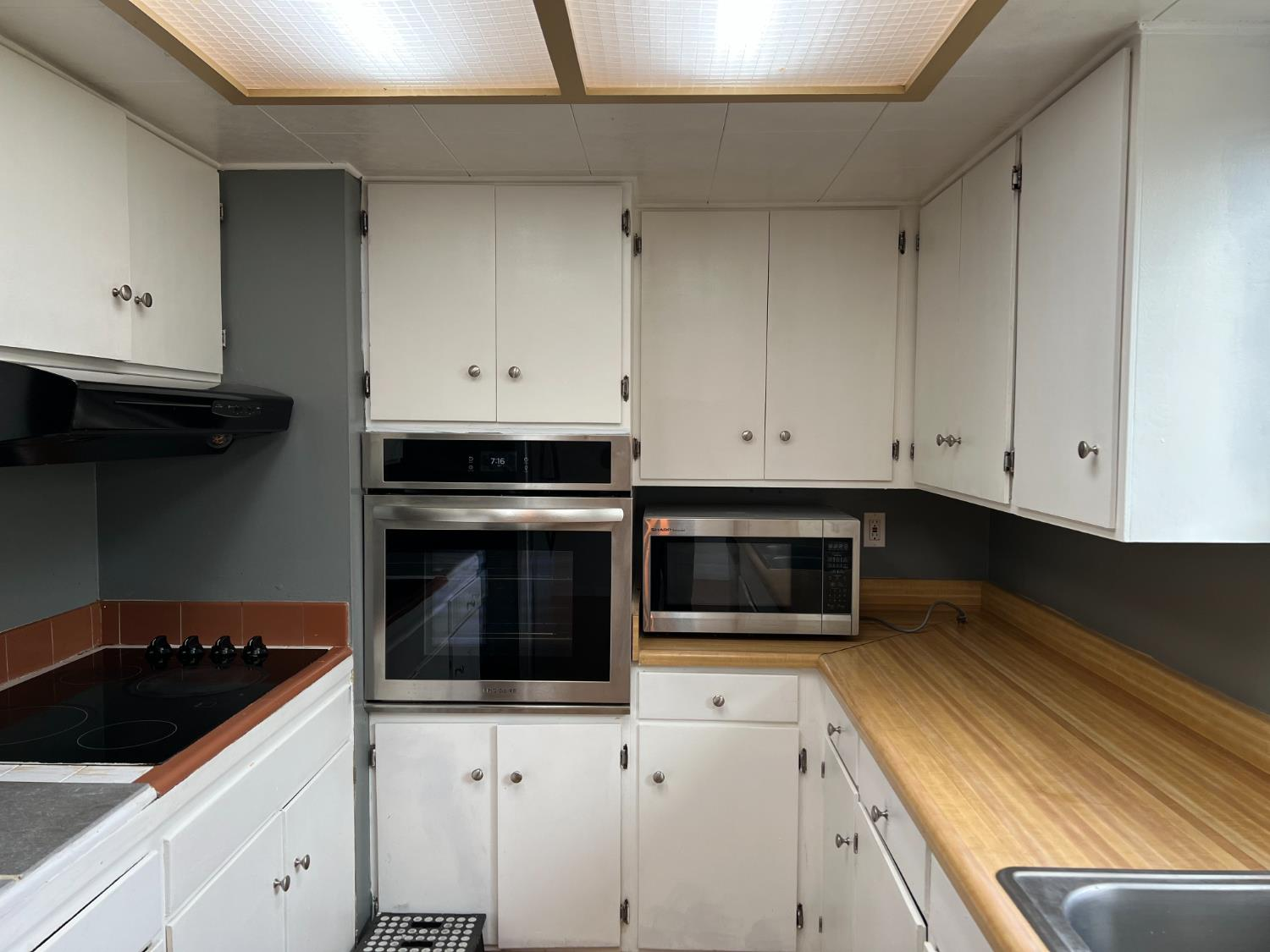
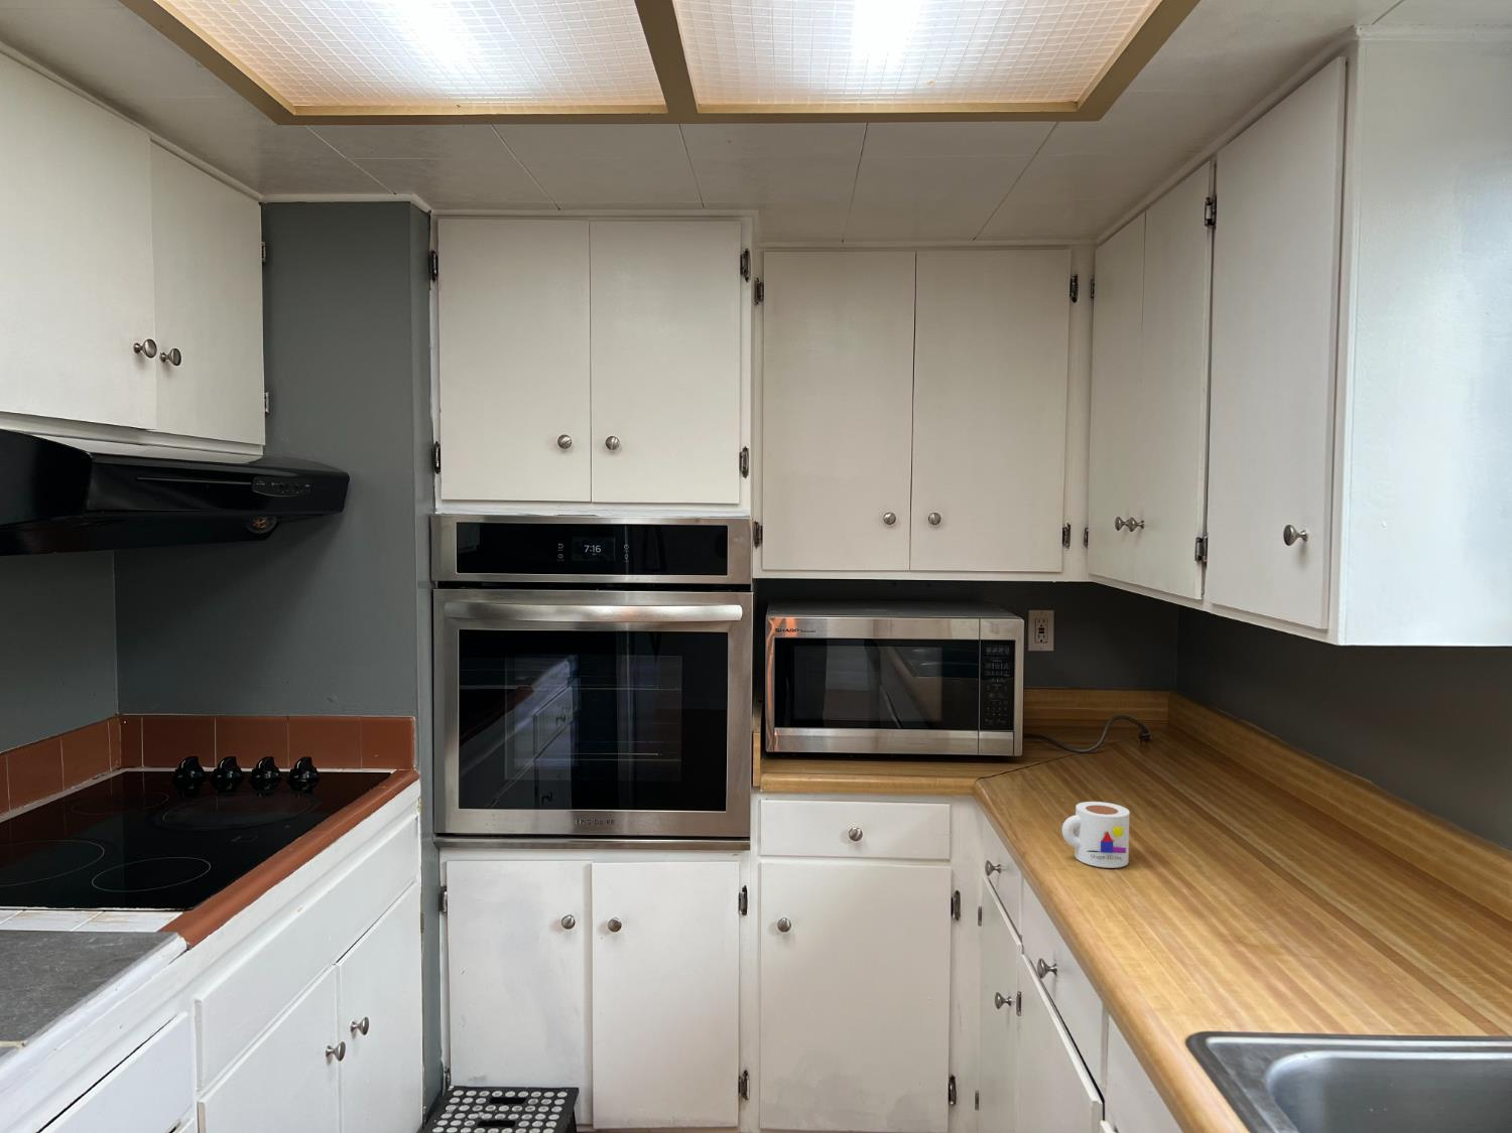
+ mug [1062,801,1131,869]
